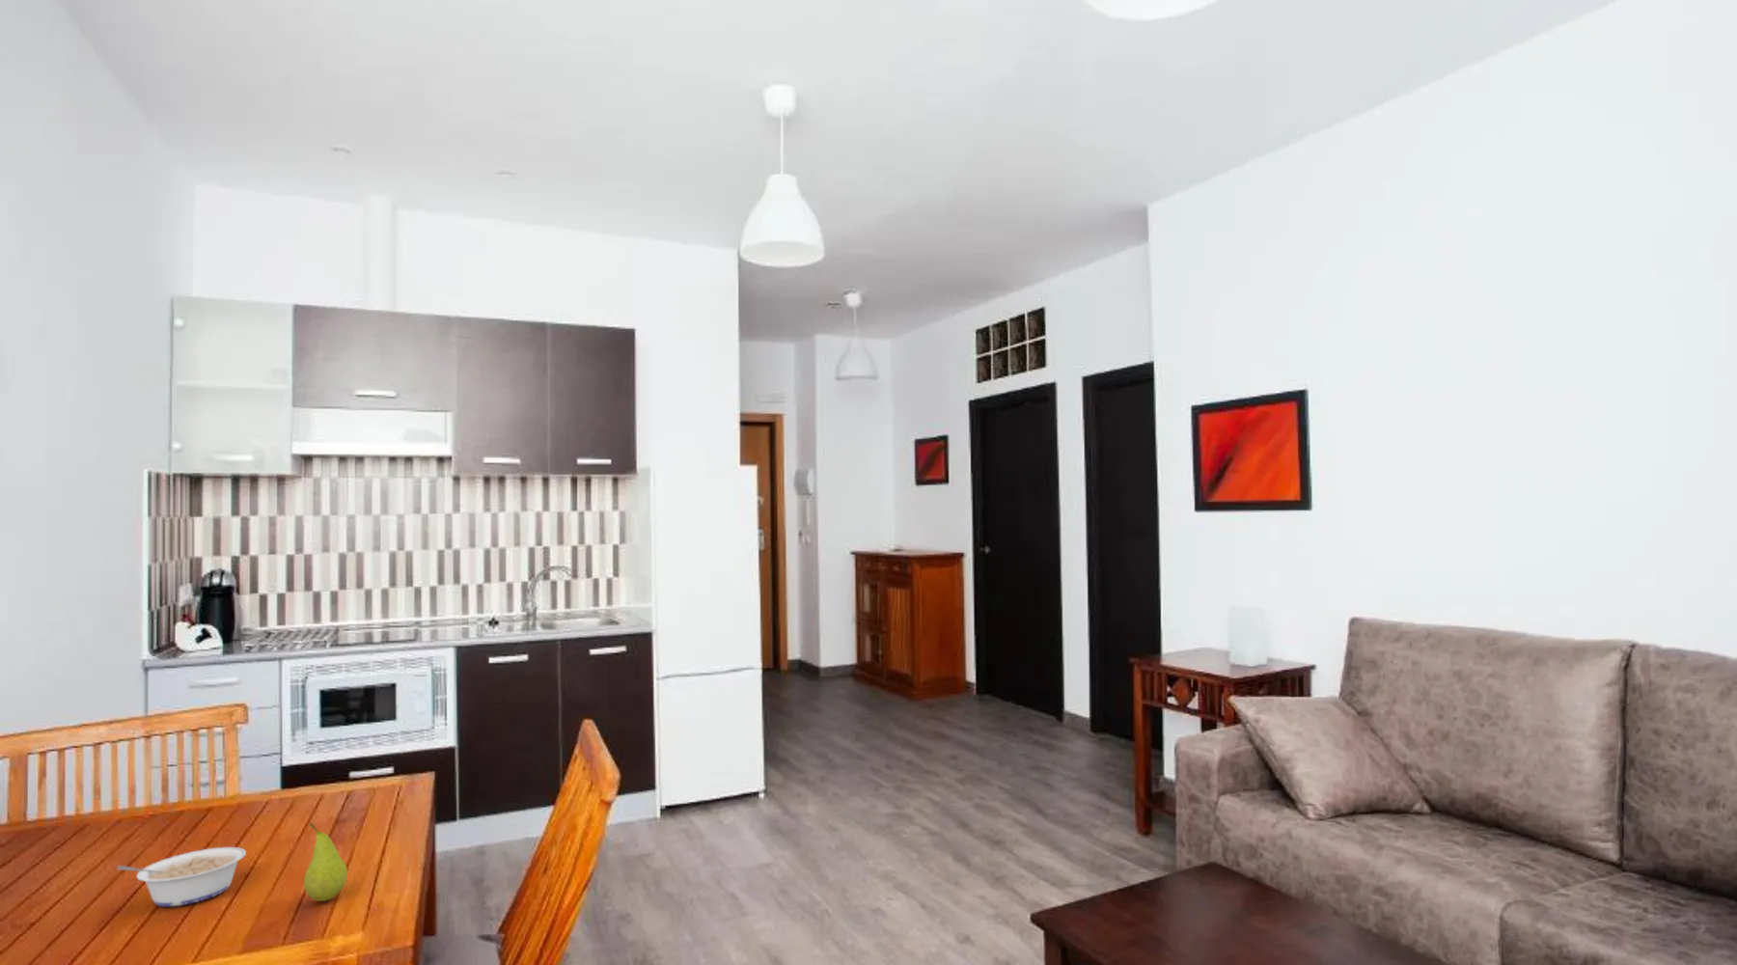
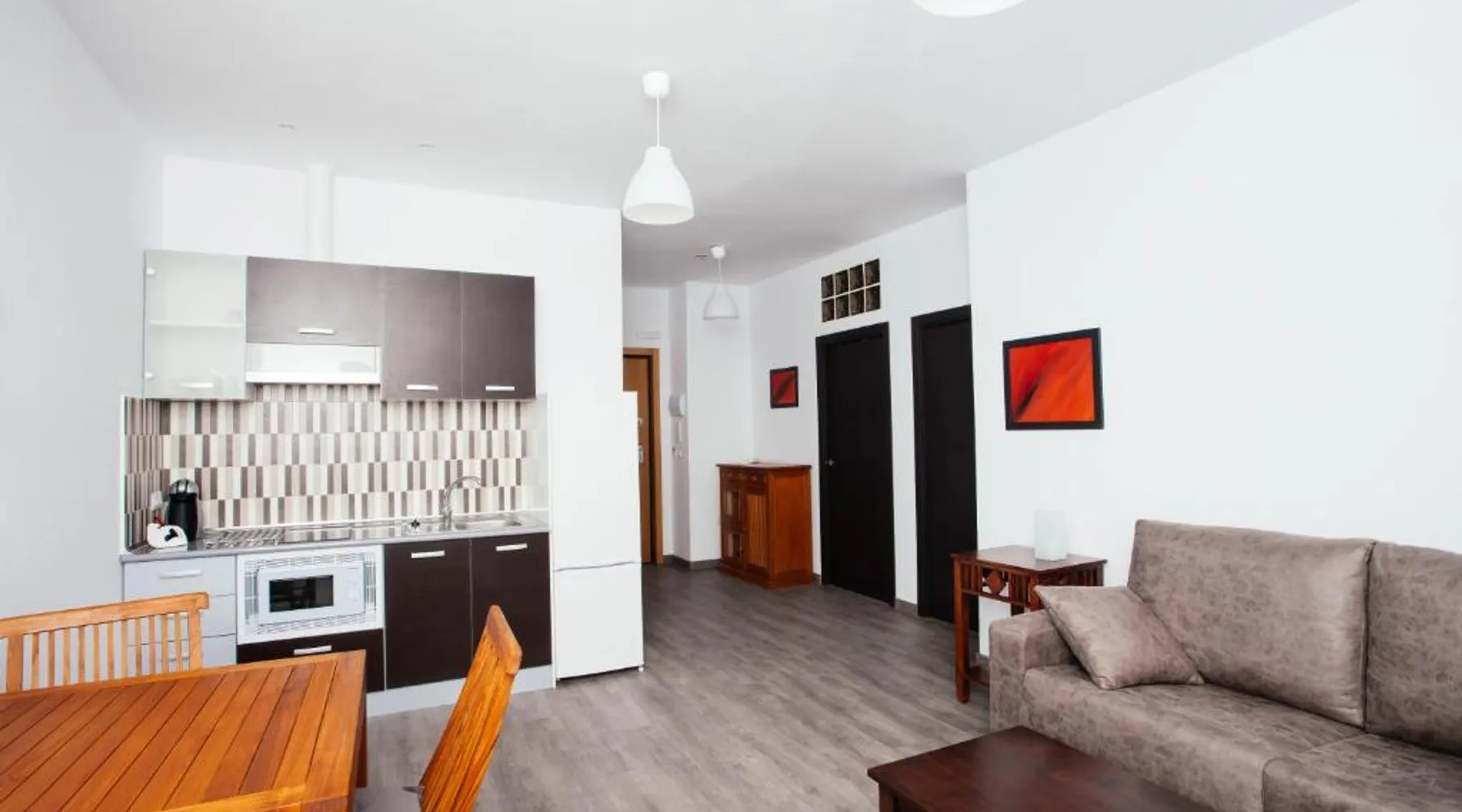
- fruit [303,822,348,902]
- legume [115,846,247,908]
